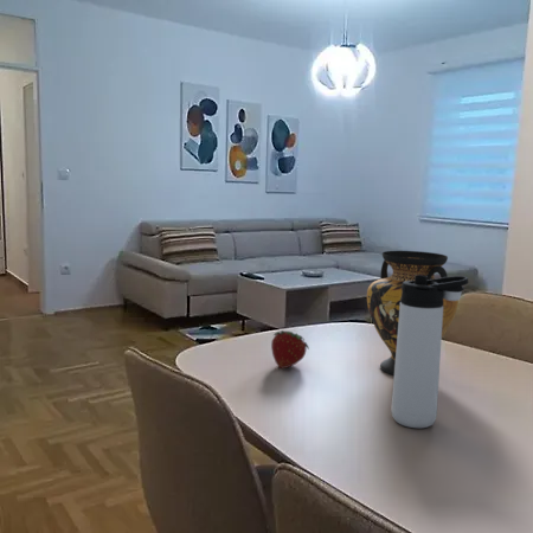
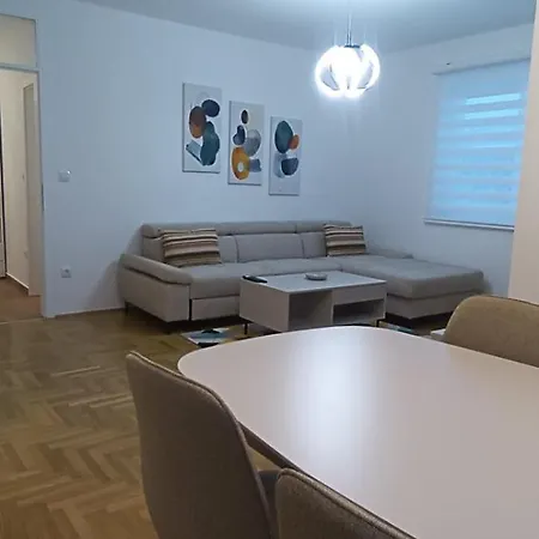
- thermos bottle [390,275,469,429]
- fruit [270,329,310,370]
- vase [366,250,460,375]
